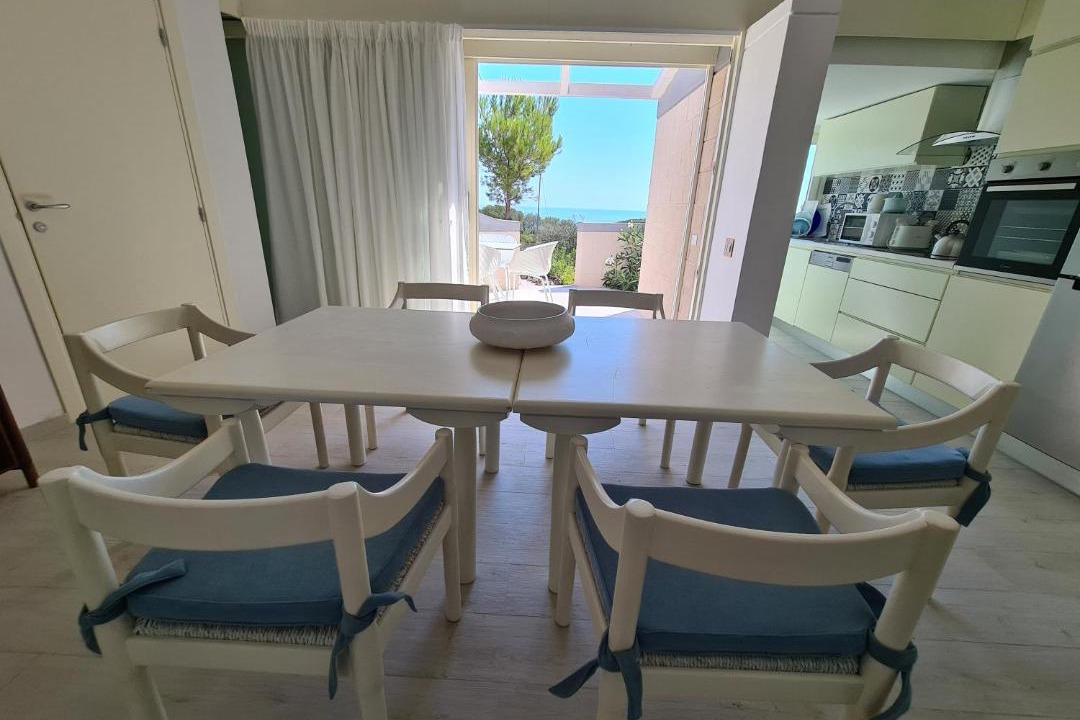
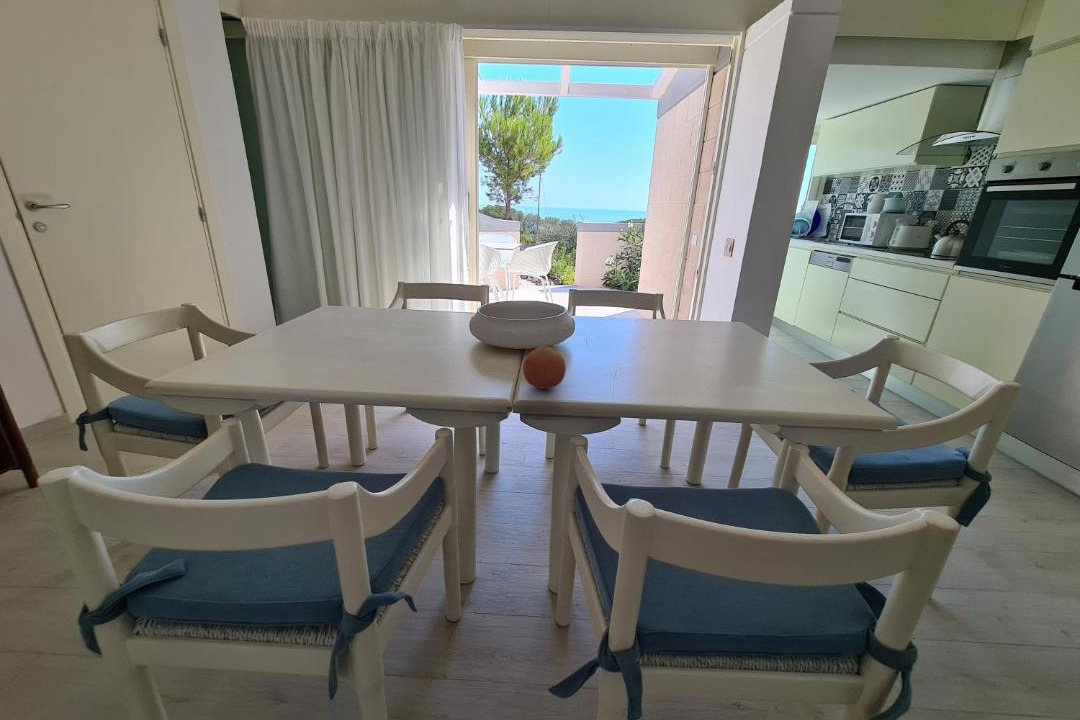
+ fruit [522,345,567,390]
